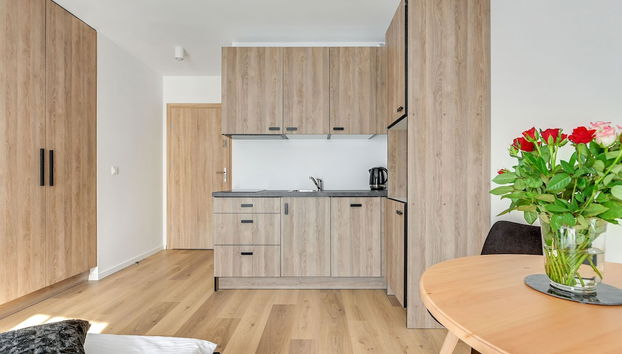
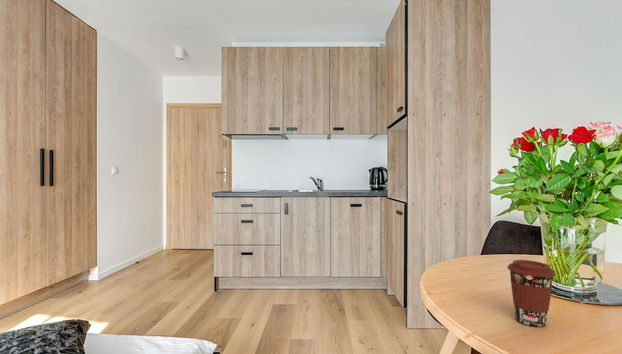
+ coffee cup [506,259,557,328]
